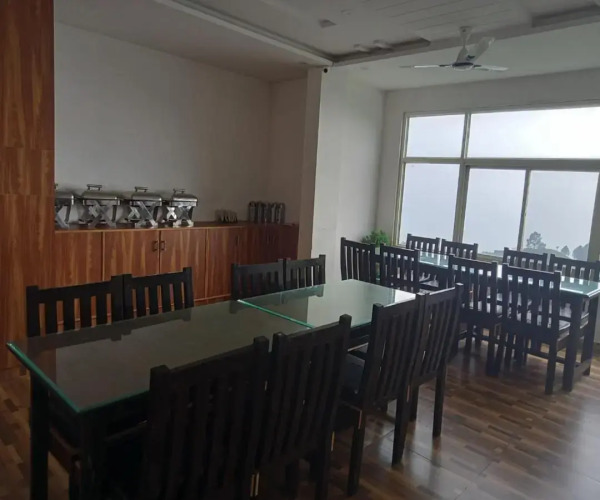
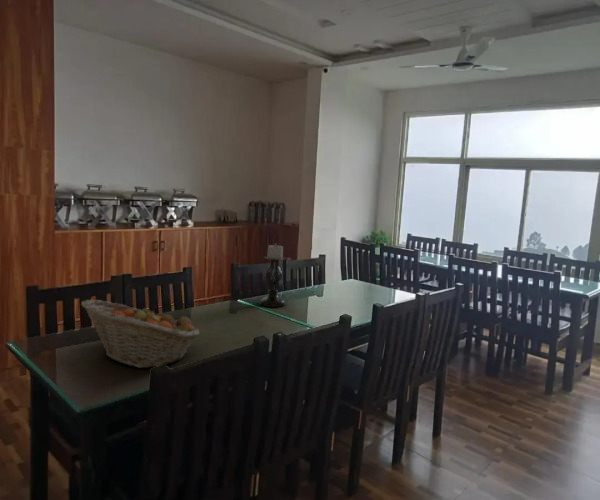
+ candle holder [259,243,287,308]
+ fruit basket [80,299,201,369]
